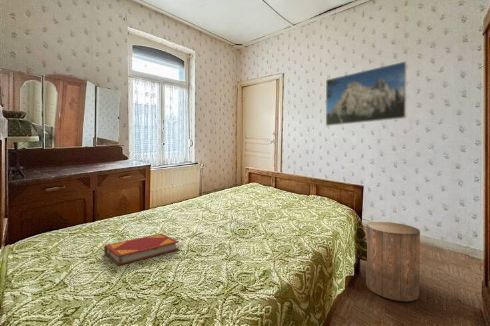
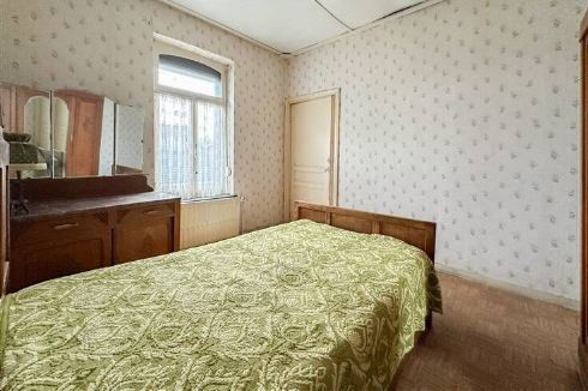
- stool [365,221,421,302]
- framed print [325,60,408,127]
- hardback book [103,233,180,267]
